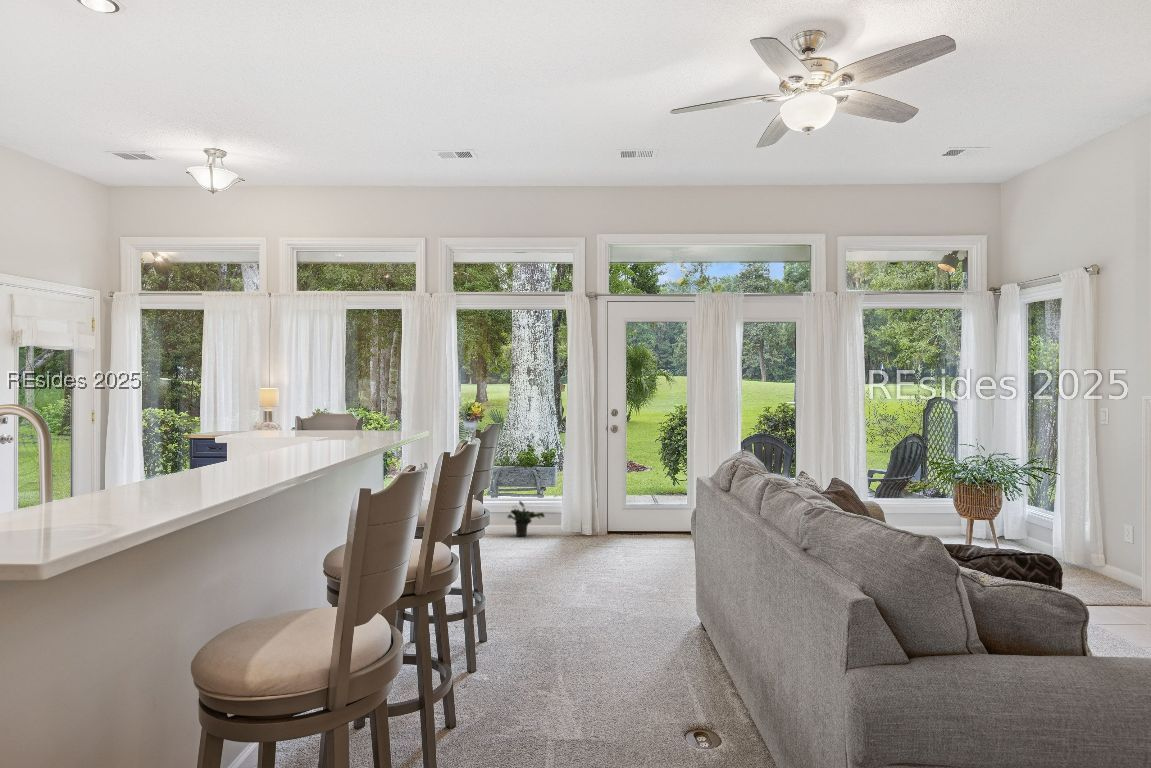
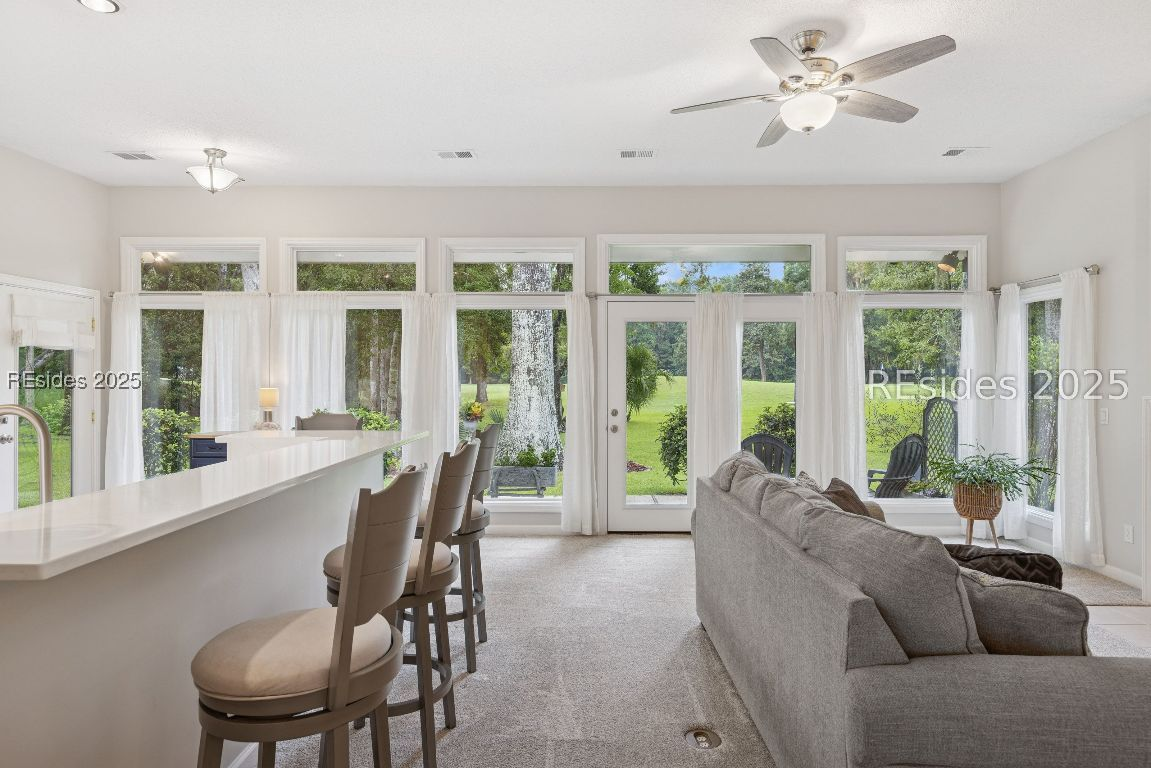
- potted plant [506,500,546,537]
